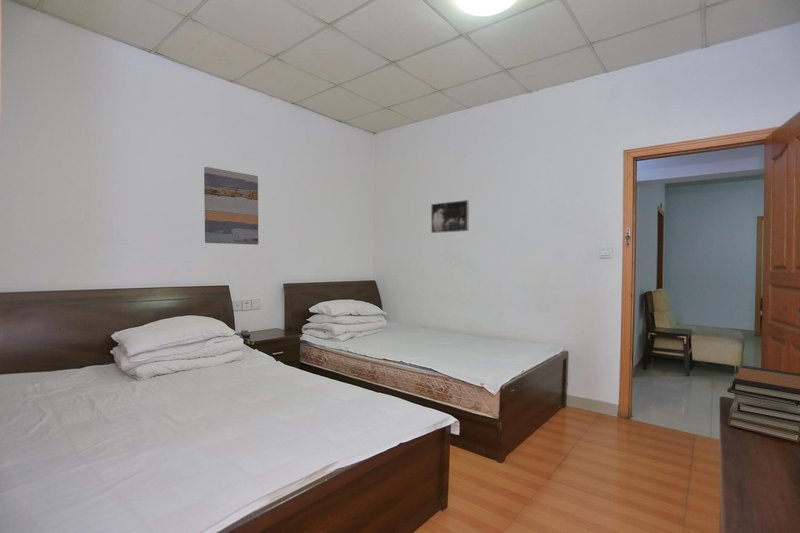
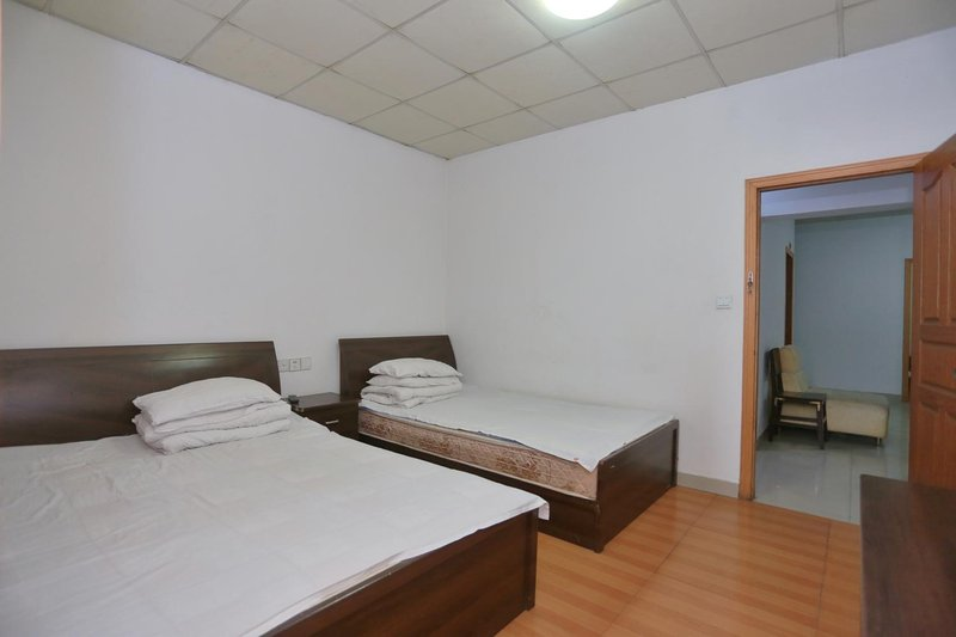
- wall art [203,166,259,246]
- book stack [726,364,800,444]
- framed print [430,199,470,234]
